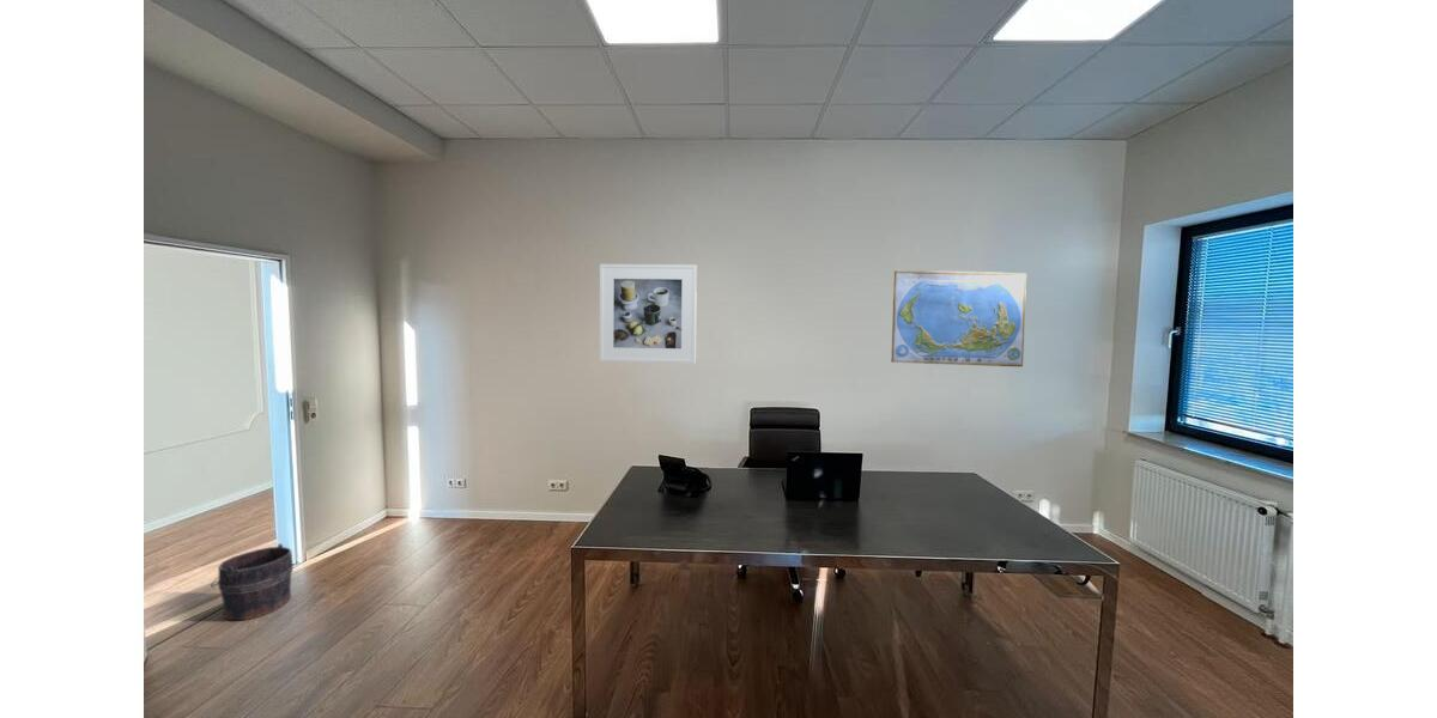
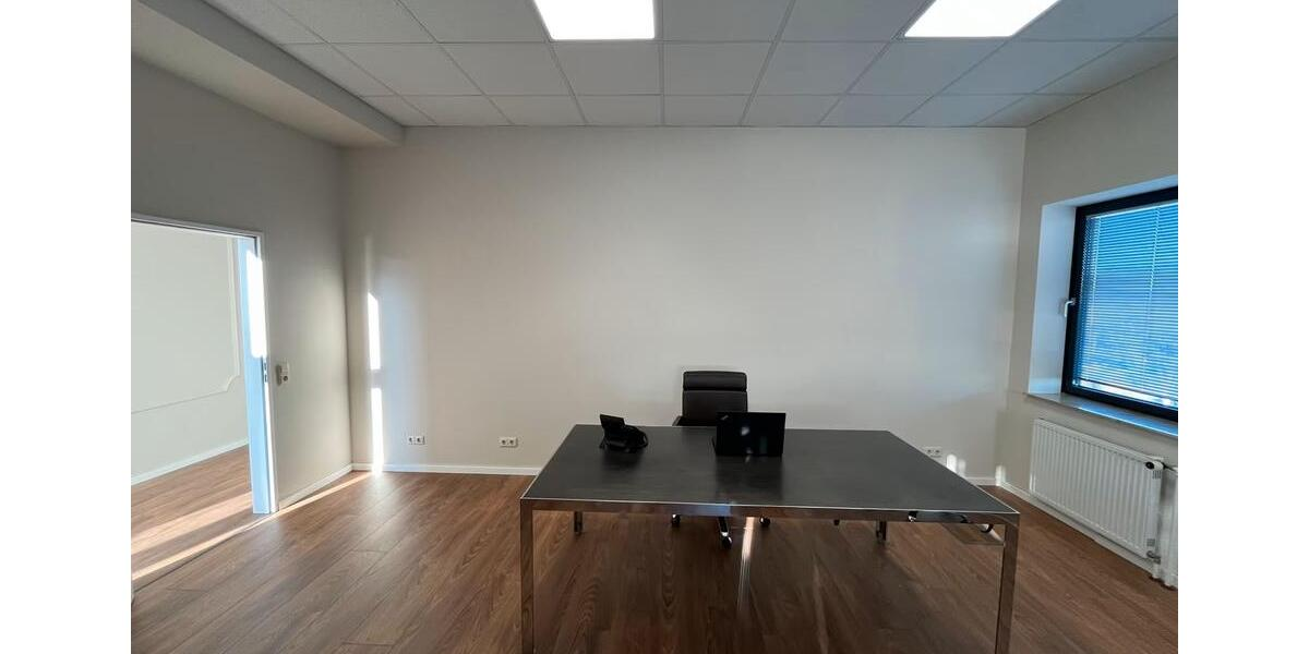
- world map [890,269,1027,367]
- bucket [210,543,295,621]
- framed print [599,263,698,364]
